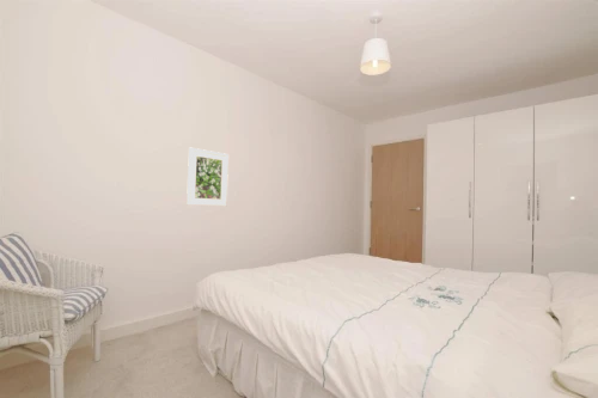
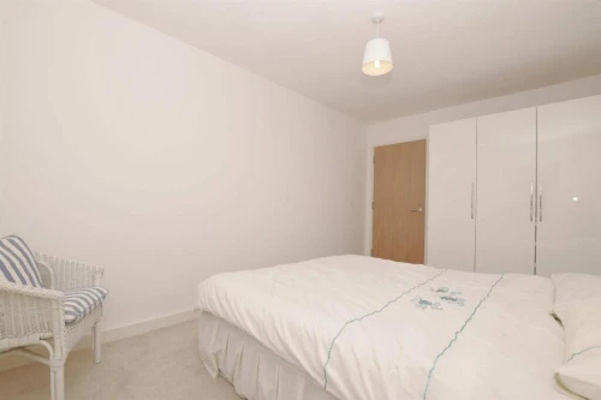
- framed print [185,147,230,207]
